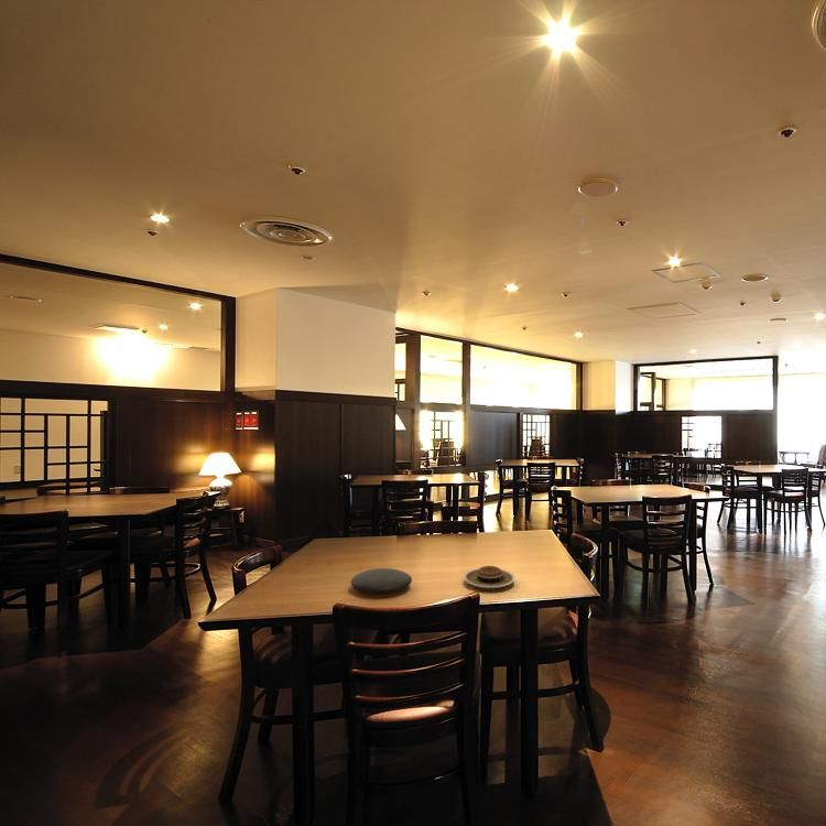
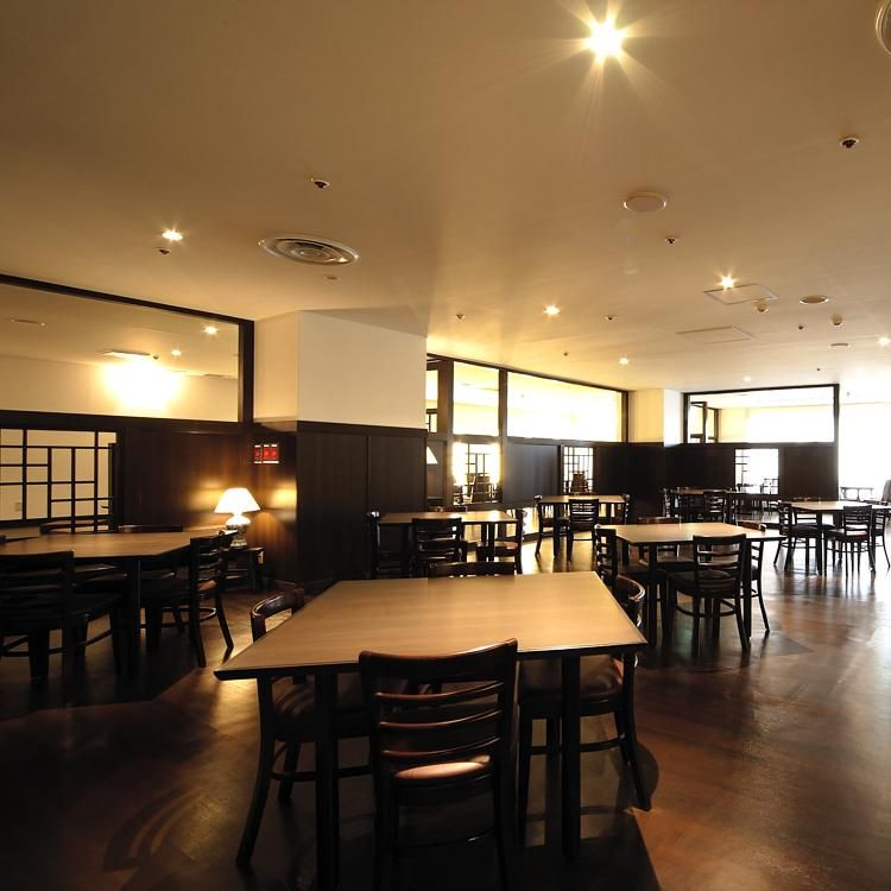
- plate [350,567,413,595]
- plate [463,565,517,589]
